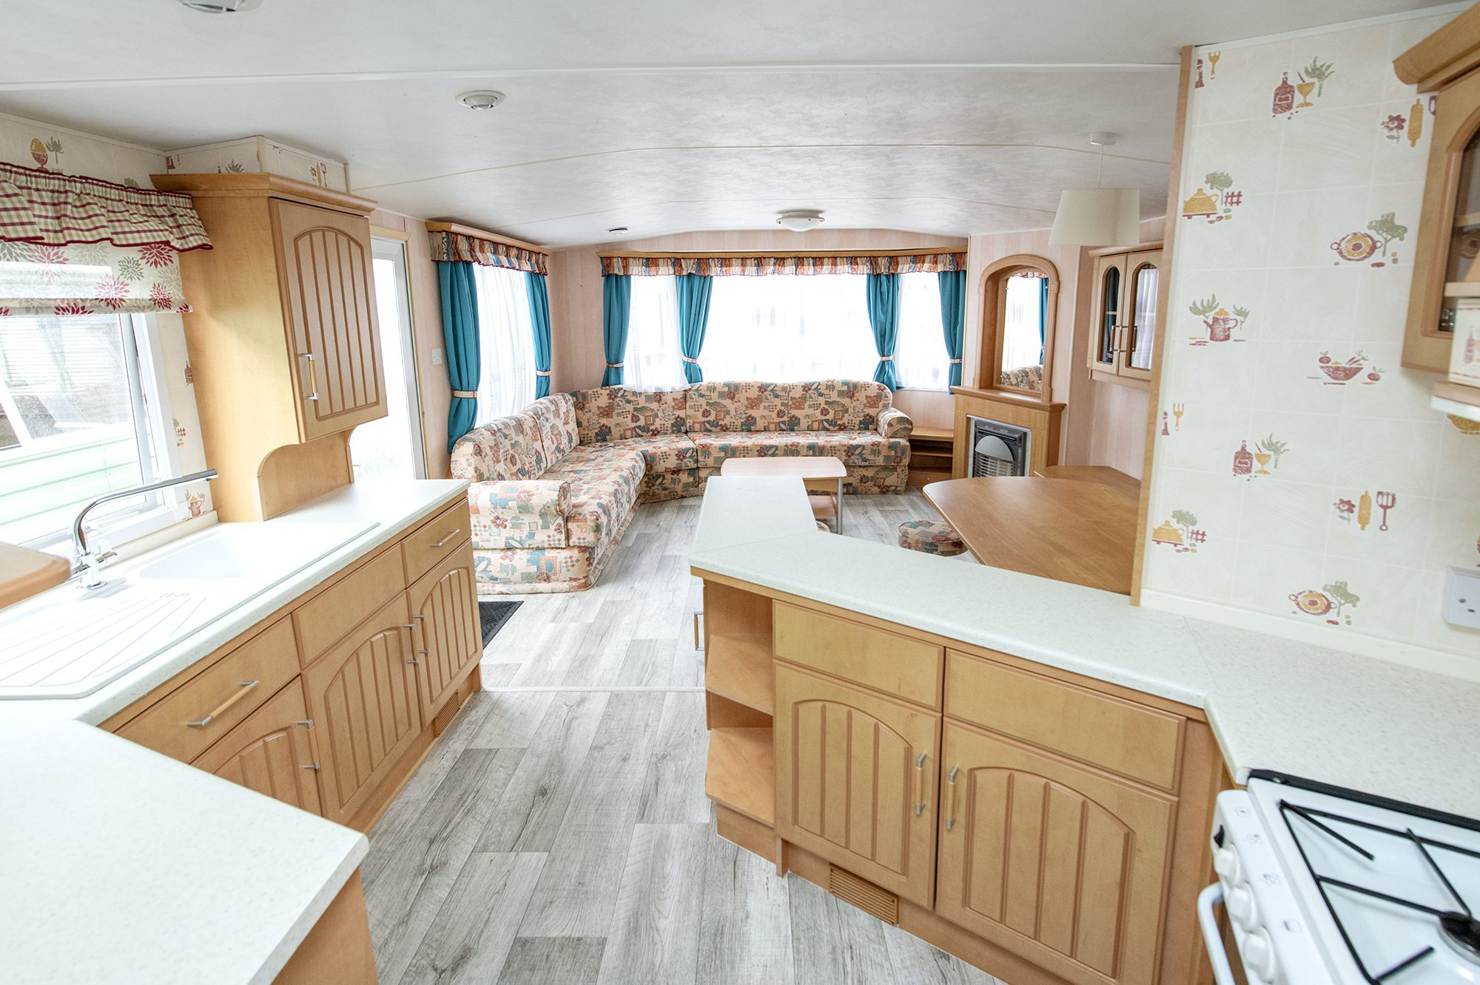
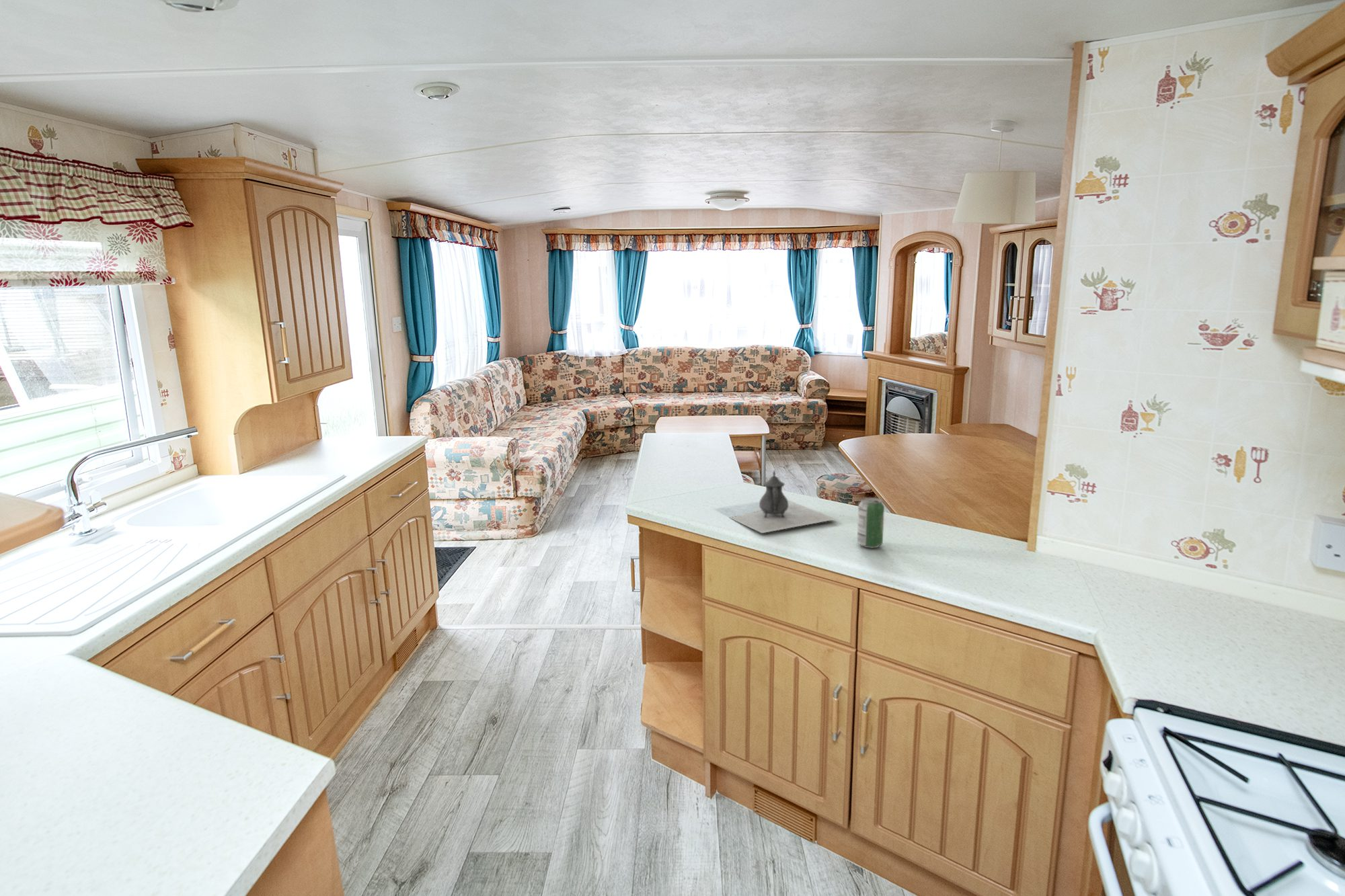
+ beverage can [857,497,885,548]
+ teapot [729,469,837,534]
